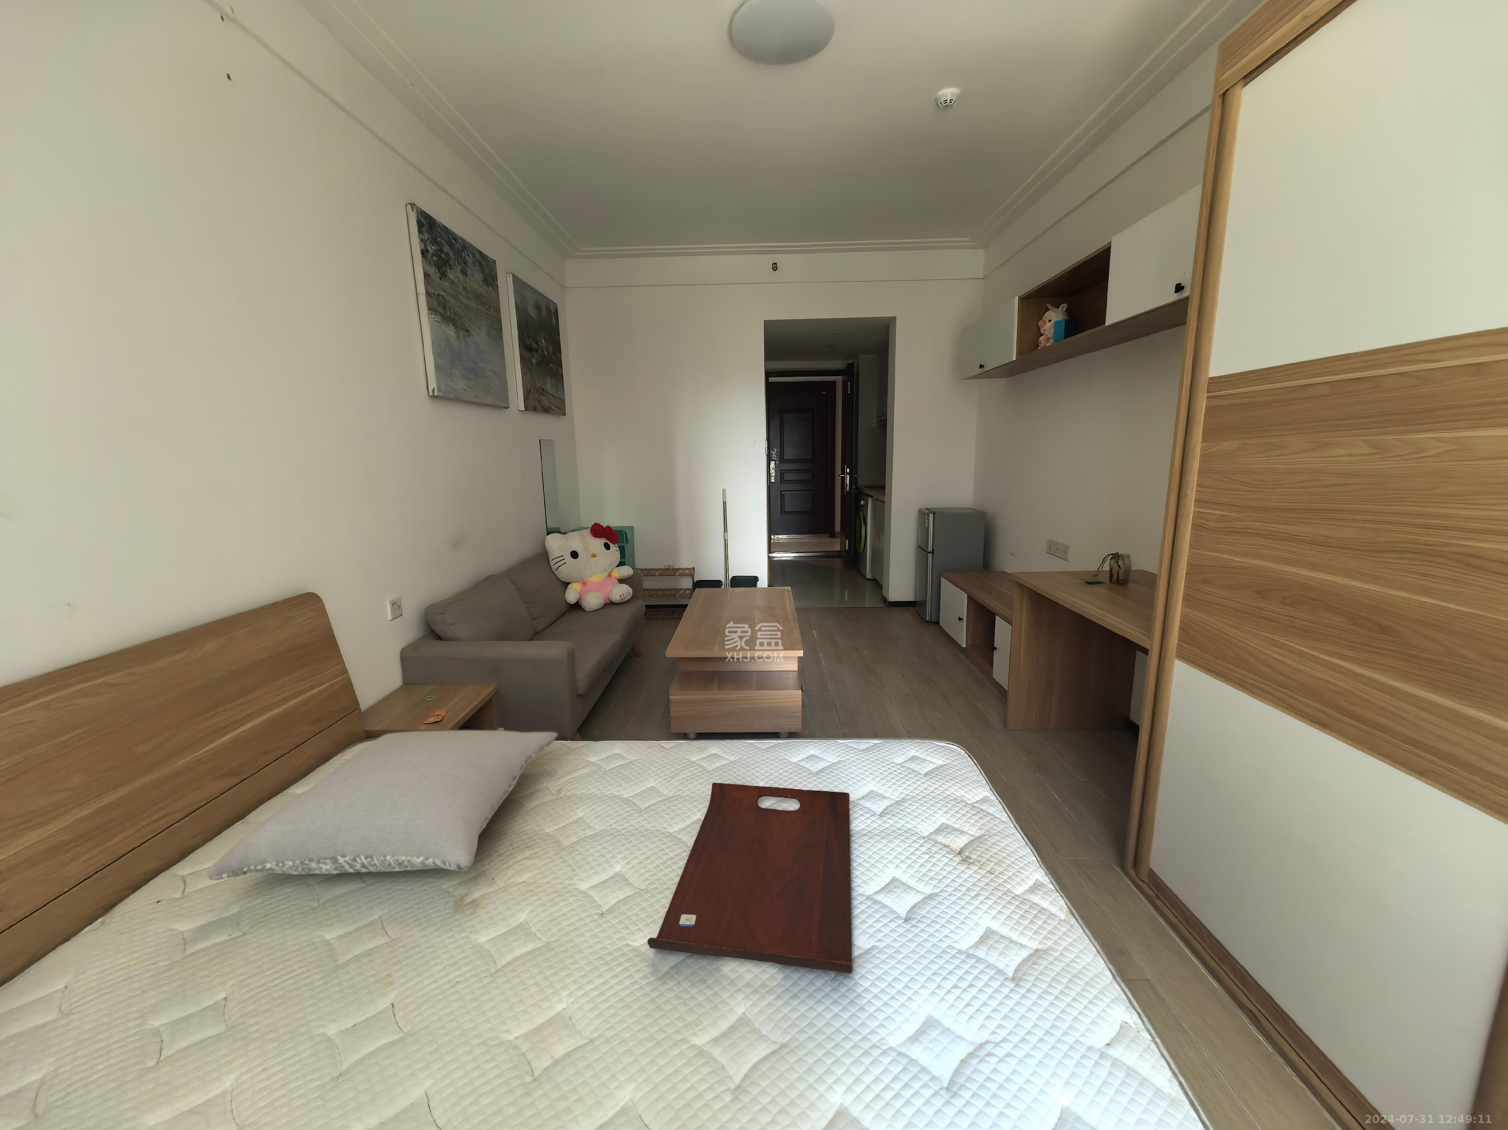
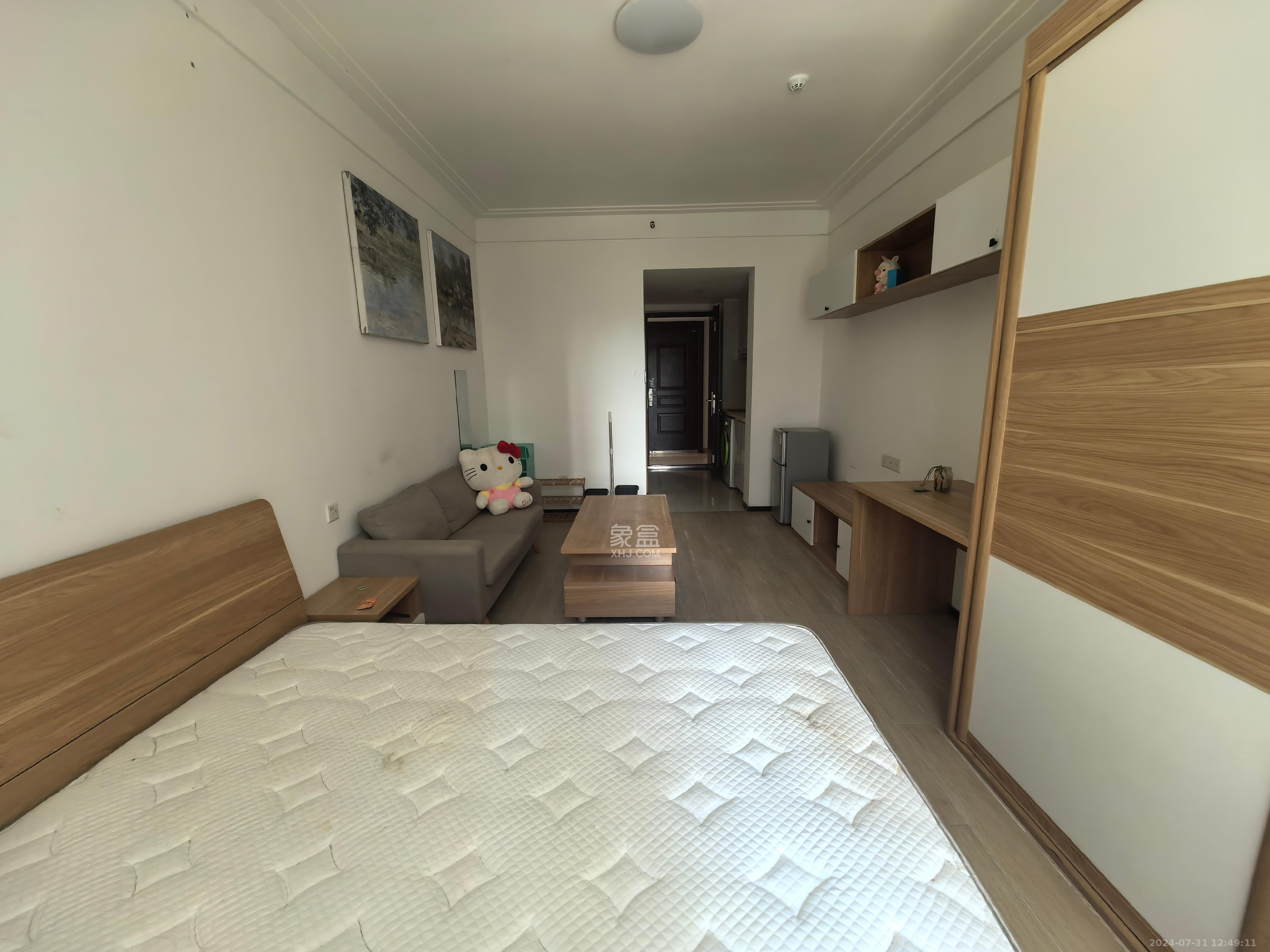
- serving tray [647,782,853,975]
- pillow [207,730,558,881]
